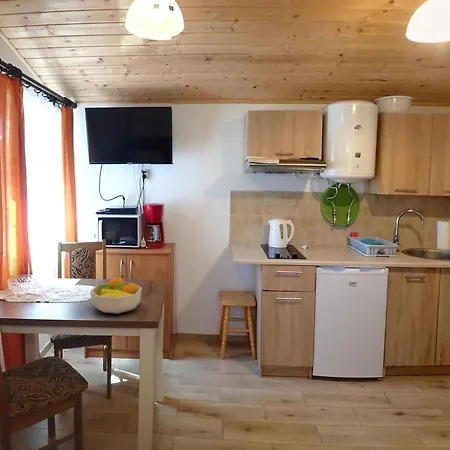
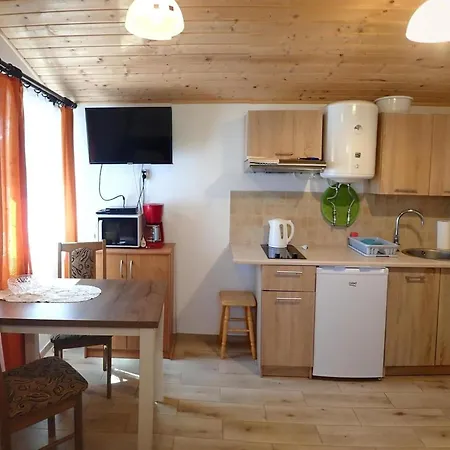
- fruit bowl [89,276,143,315]
